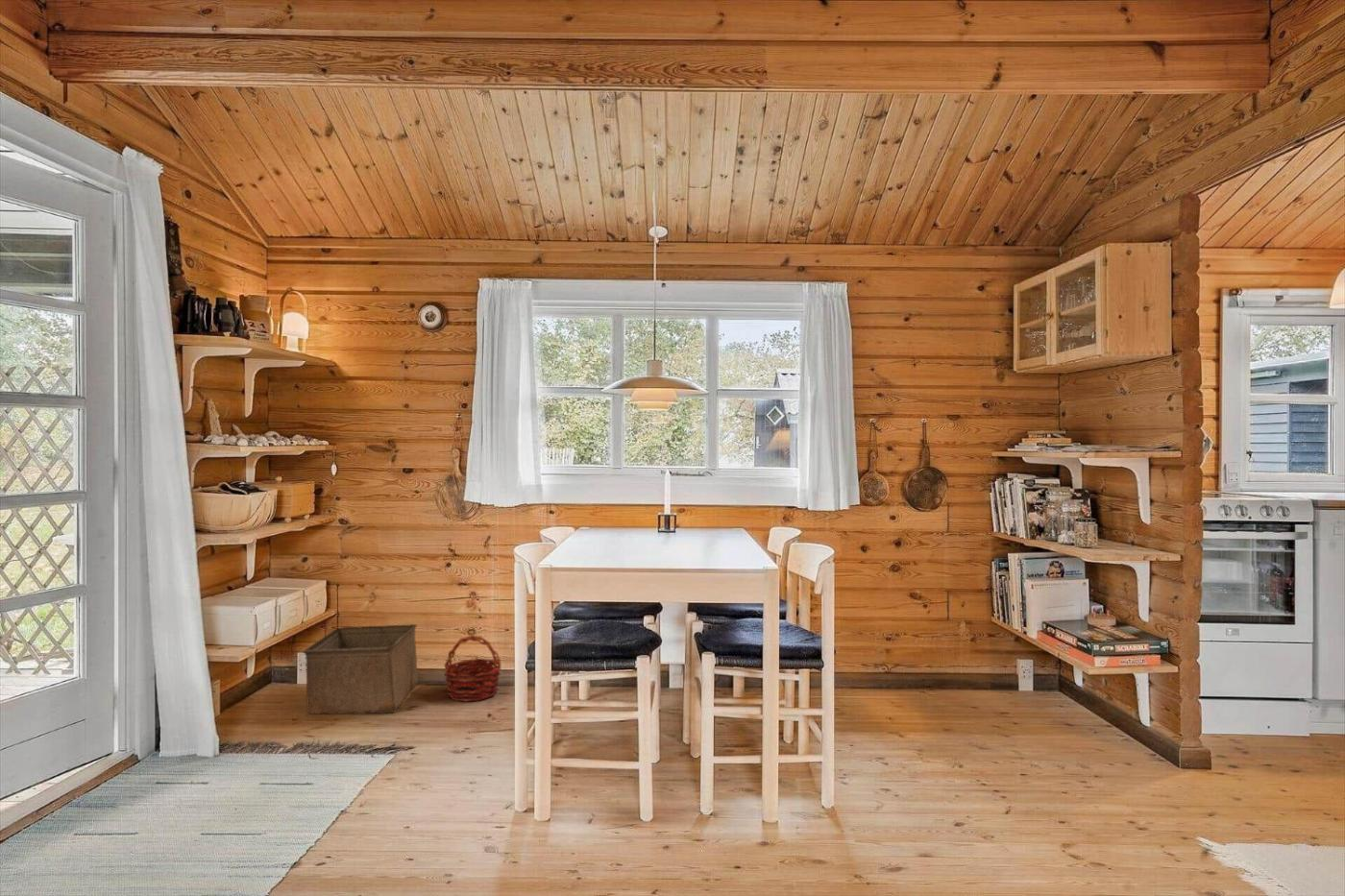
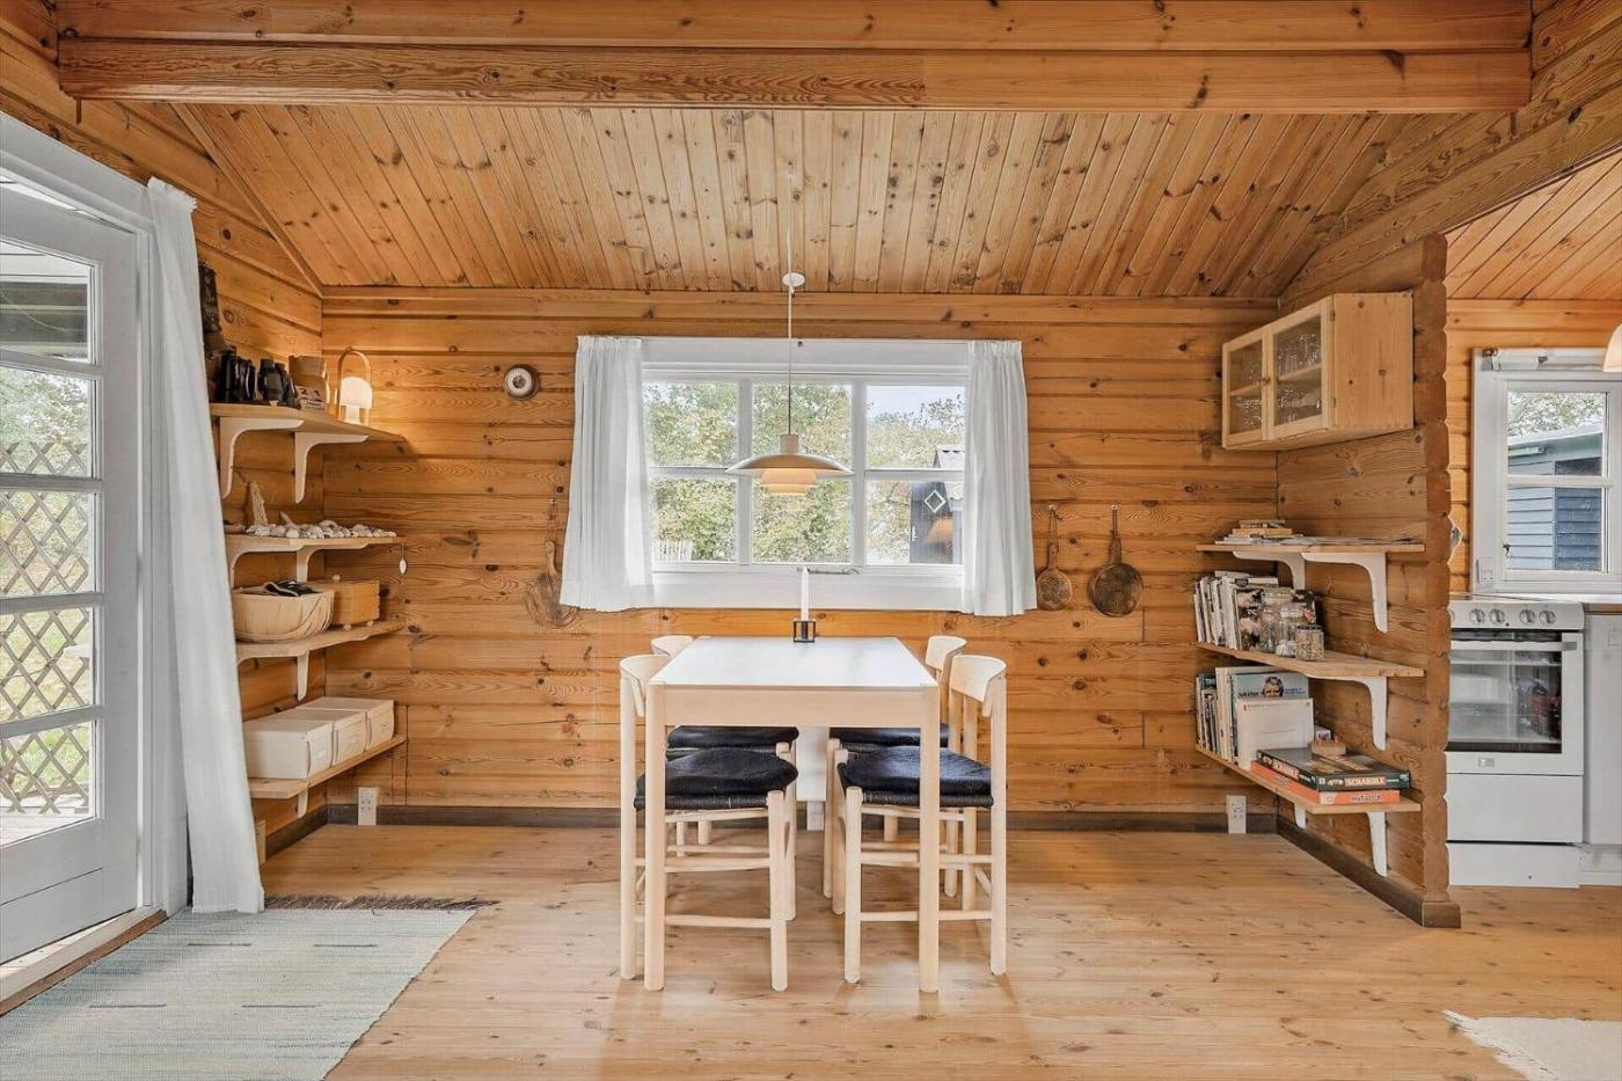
- storage bin [303,623,420,715]
- basket [443,634,502,703]
